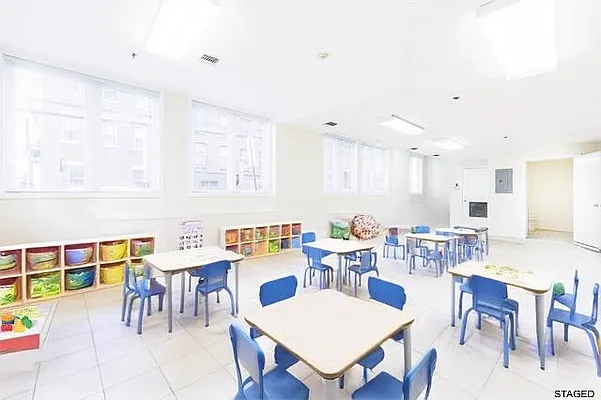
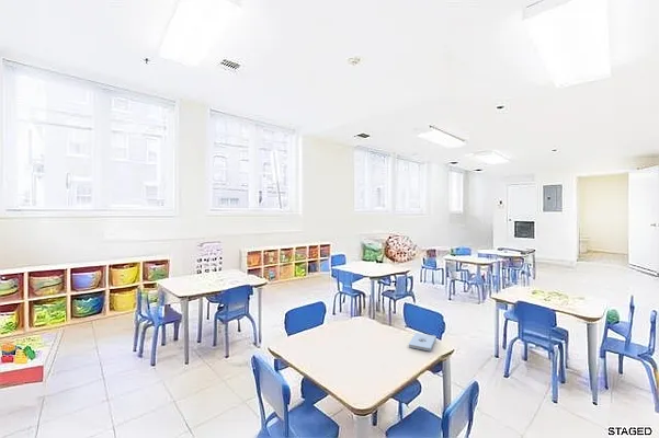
+ notepad [408,332,438,353]
